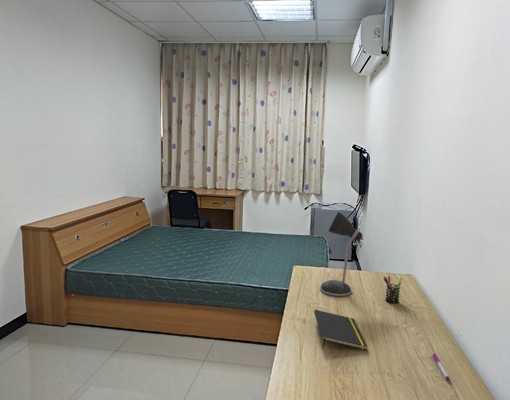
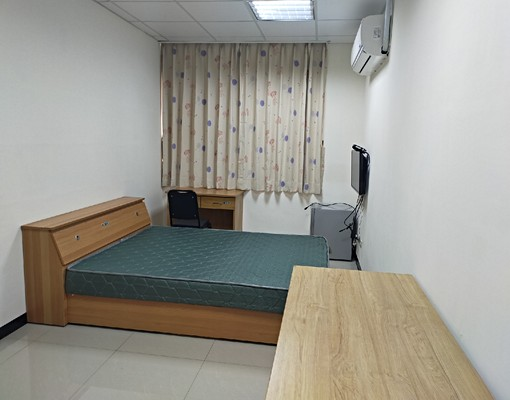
- notepad [313,309,369,351]
- pen holder [382,275,403,304]
- desk lamp [319,211,364,297]
- pen [432,353,450,381]
